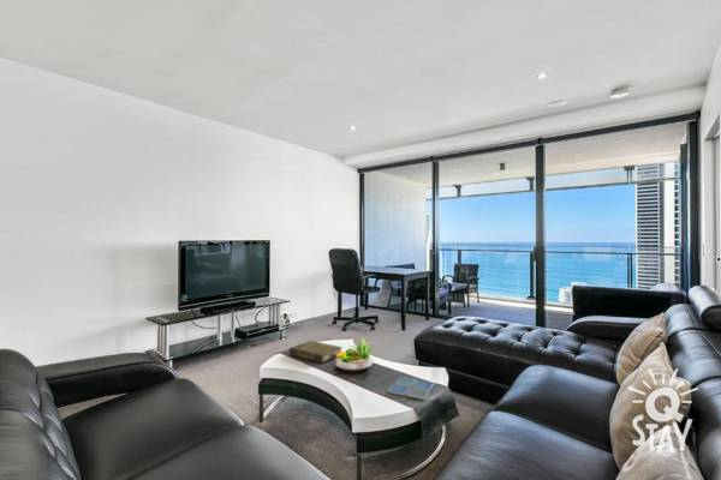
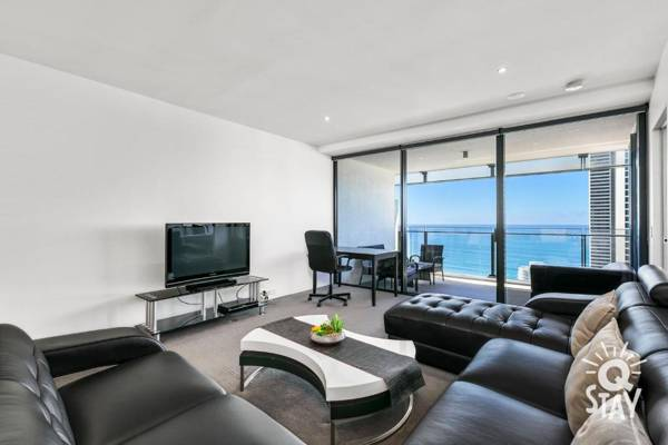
- drink coaster [386,376,435,401]
- book [288,340,344,364]
